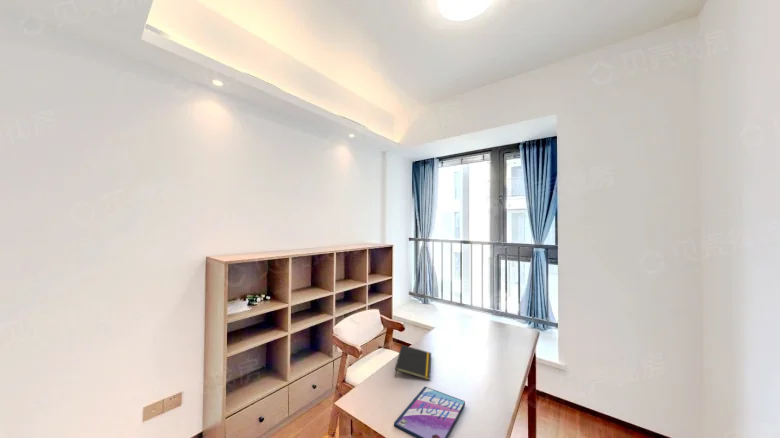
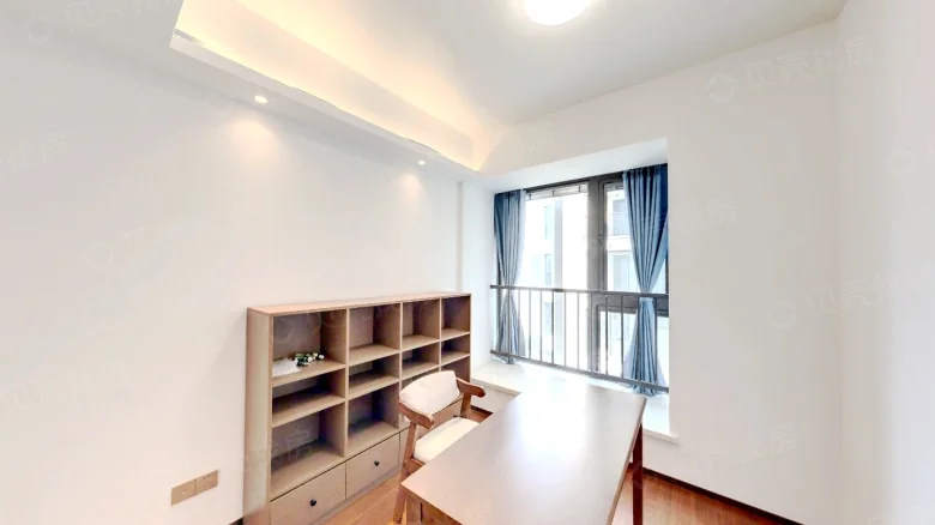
- video game case [393,386,466,438]
- notepad [394,344,432,381]
